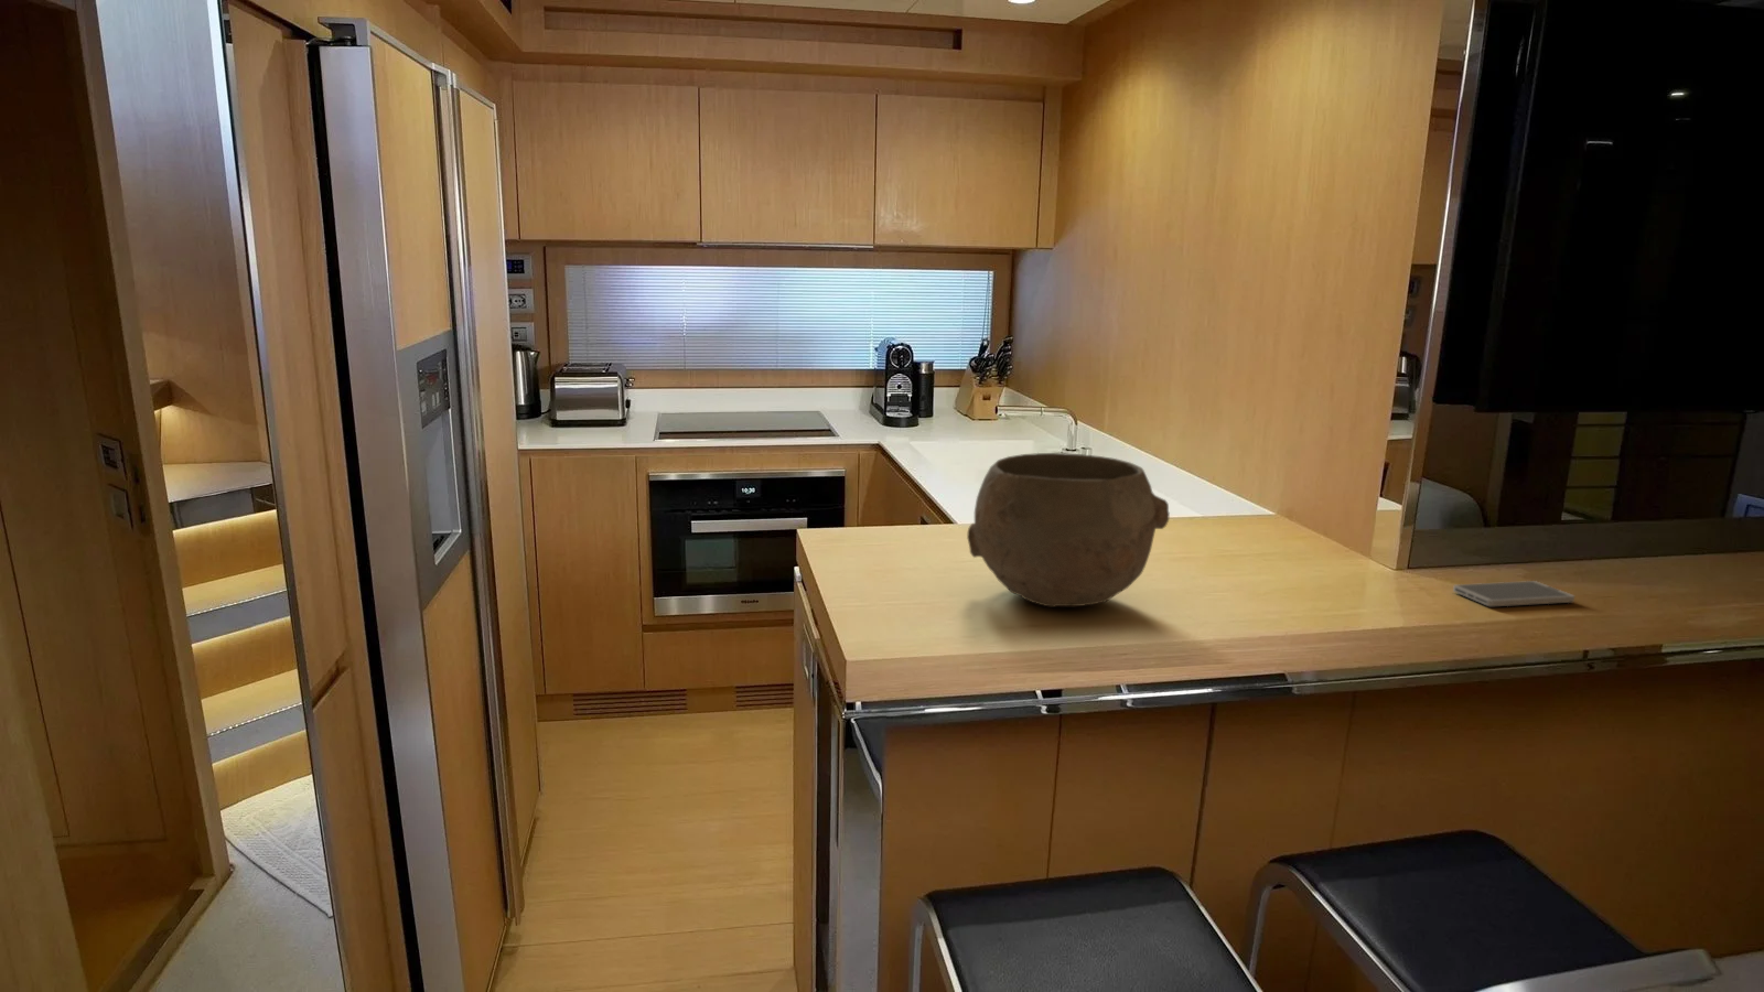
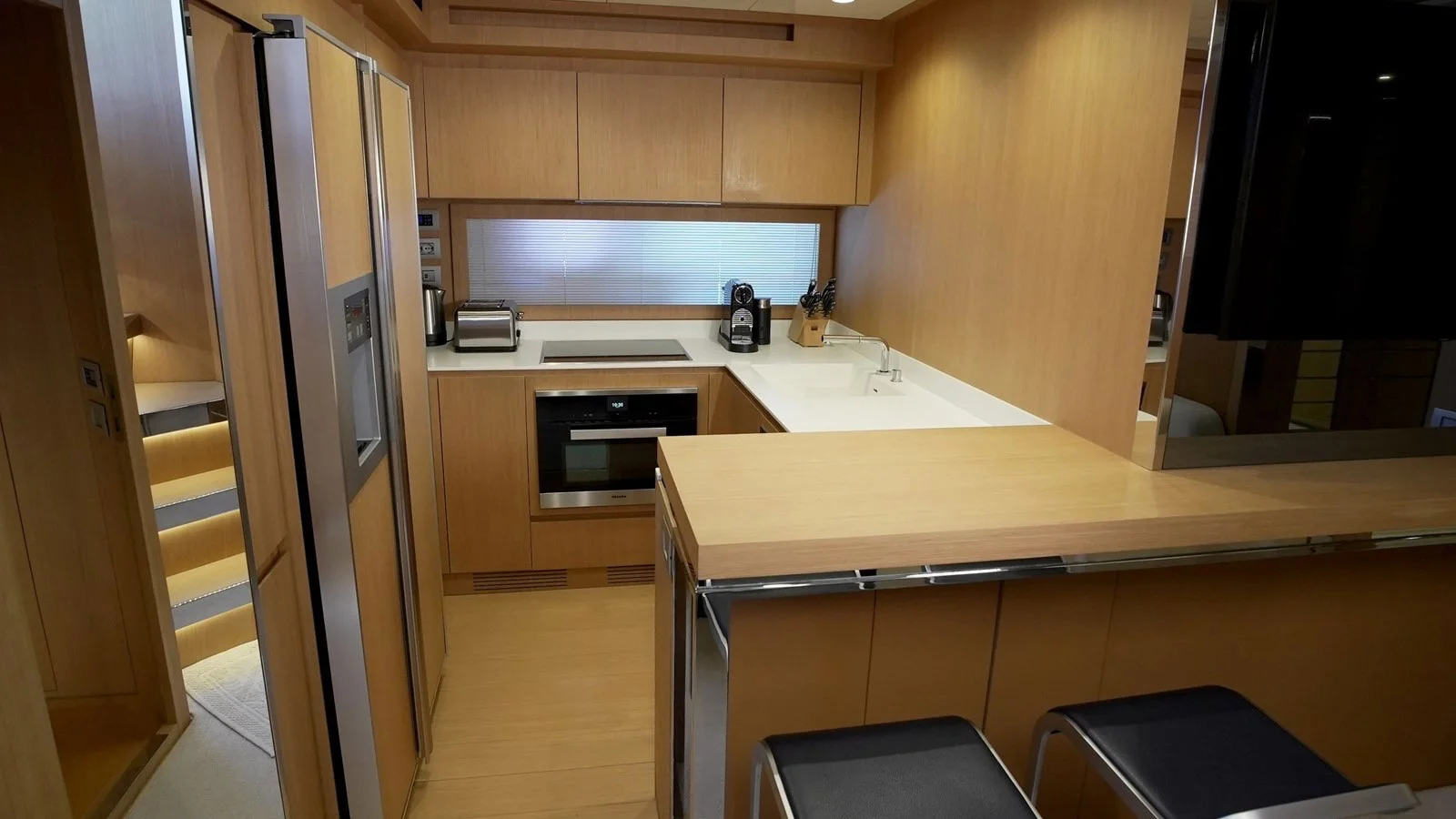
- smartphone [1451,580,1575,607]
- bowl [966,452,1170,608]
